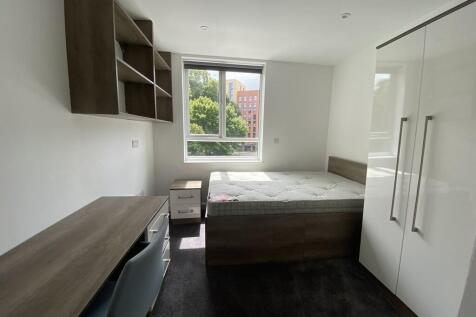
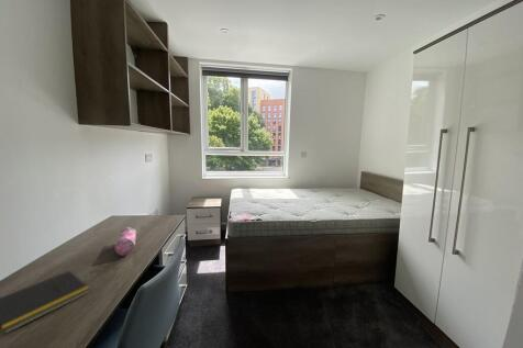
+ notepad [0,270,92,335]
+ pencil case [114,226,137,257]
